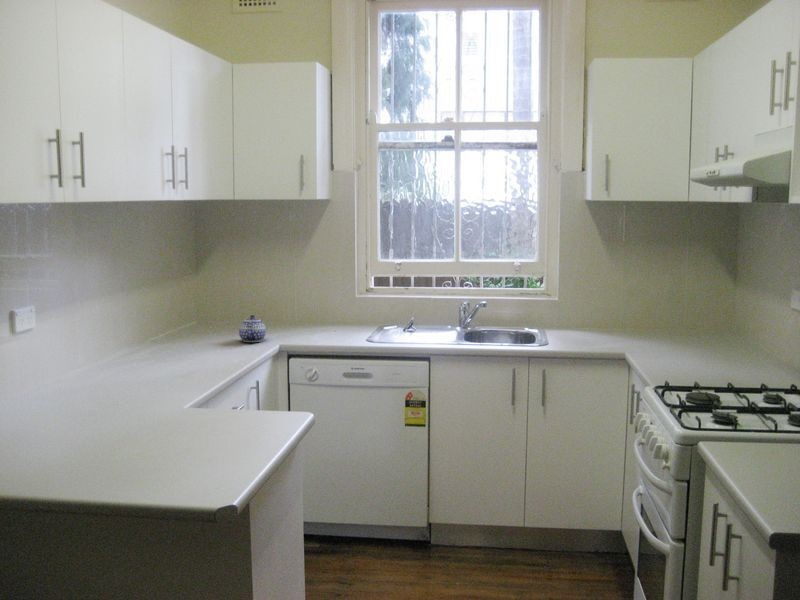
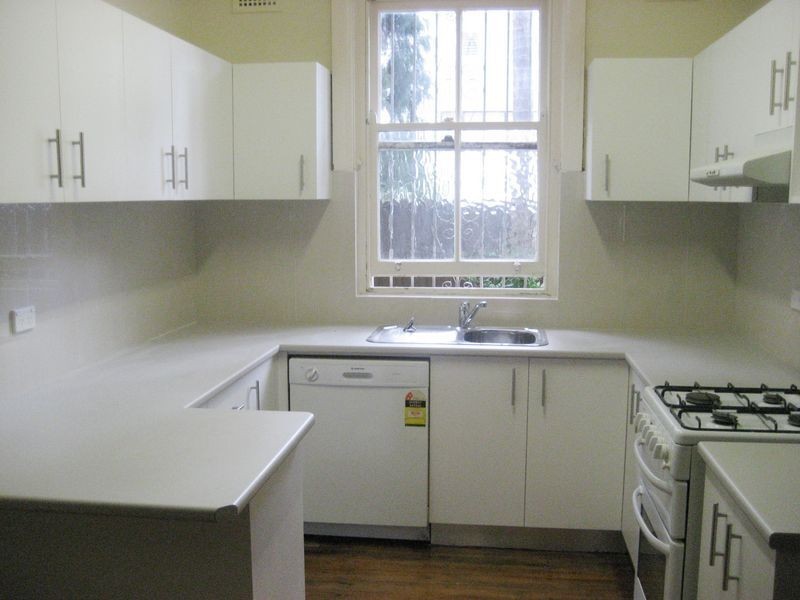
- teapot [238,314,267,343]
